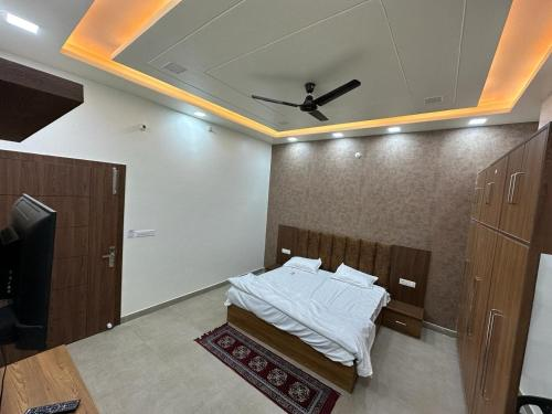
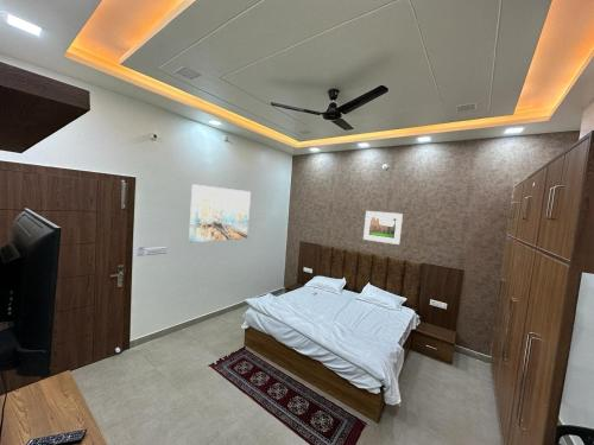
+ wall art [188,183,252,243]
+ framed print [362,210,404,246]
